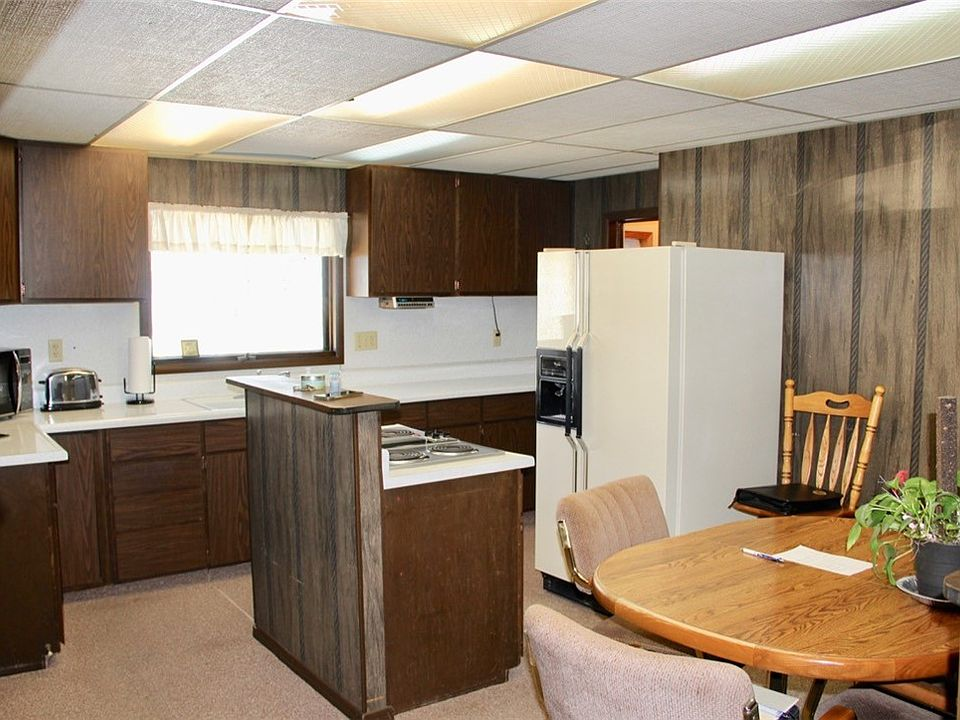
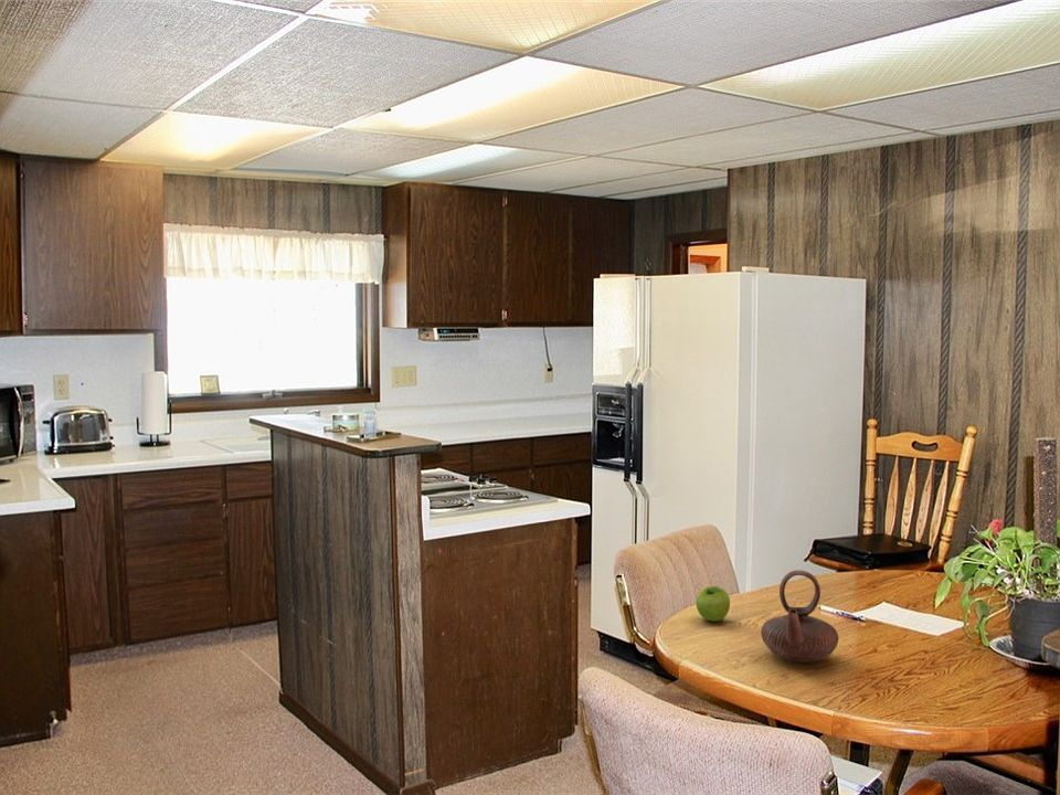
+ teapot [760,569,839,662]
+ fruit [695,585,731,623]
